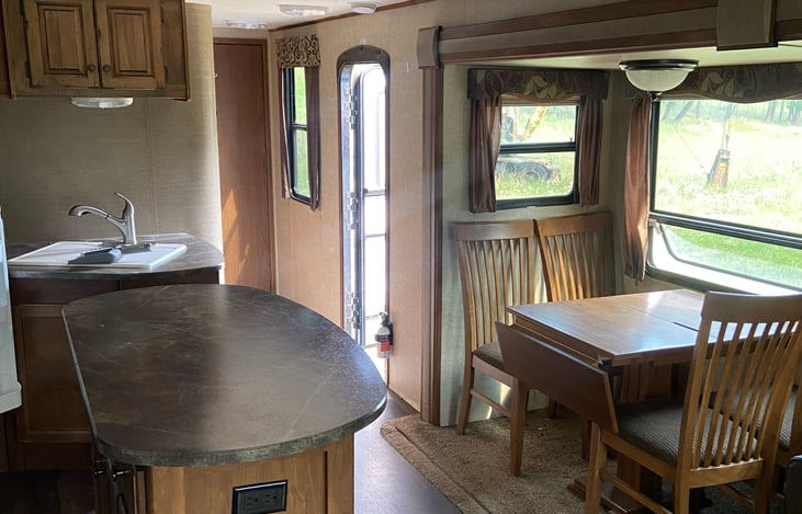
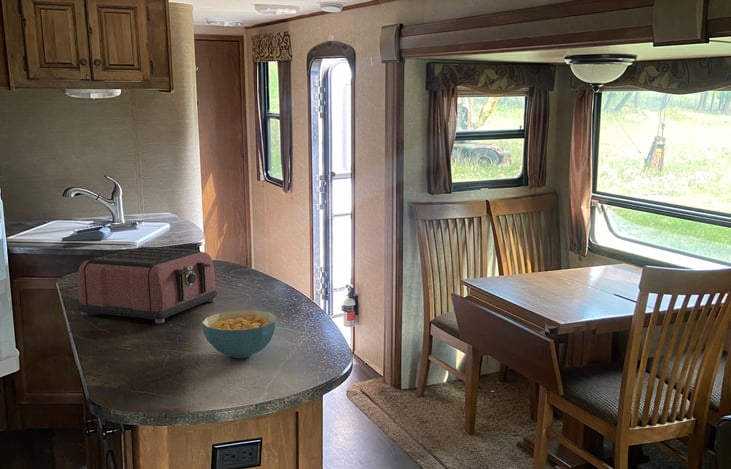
+ cereal bowl [201,309,278,359]
+ toaster [76,246,218,324]
